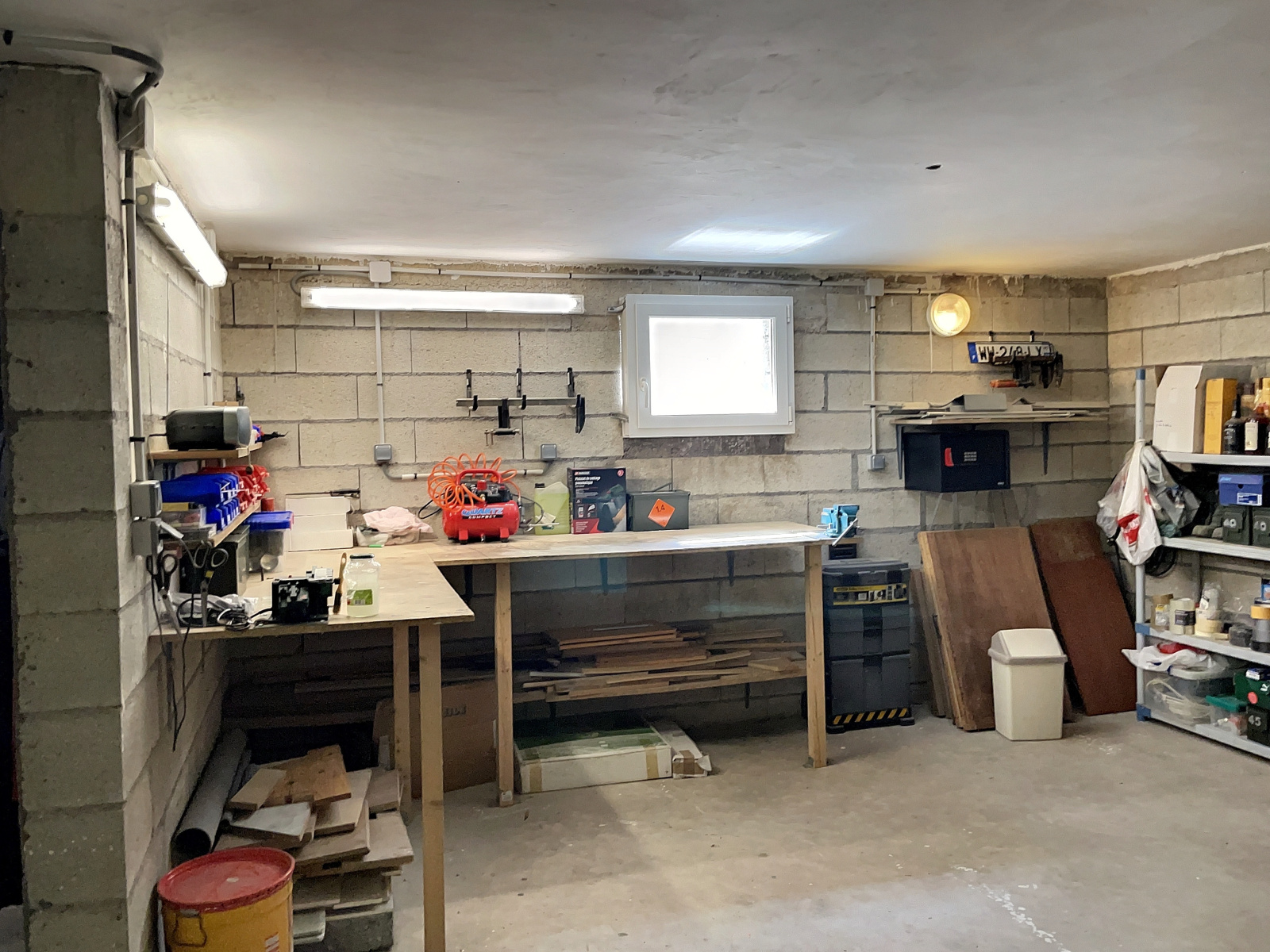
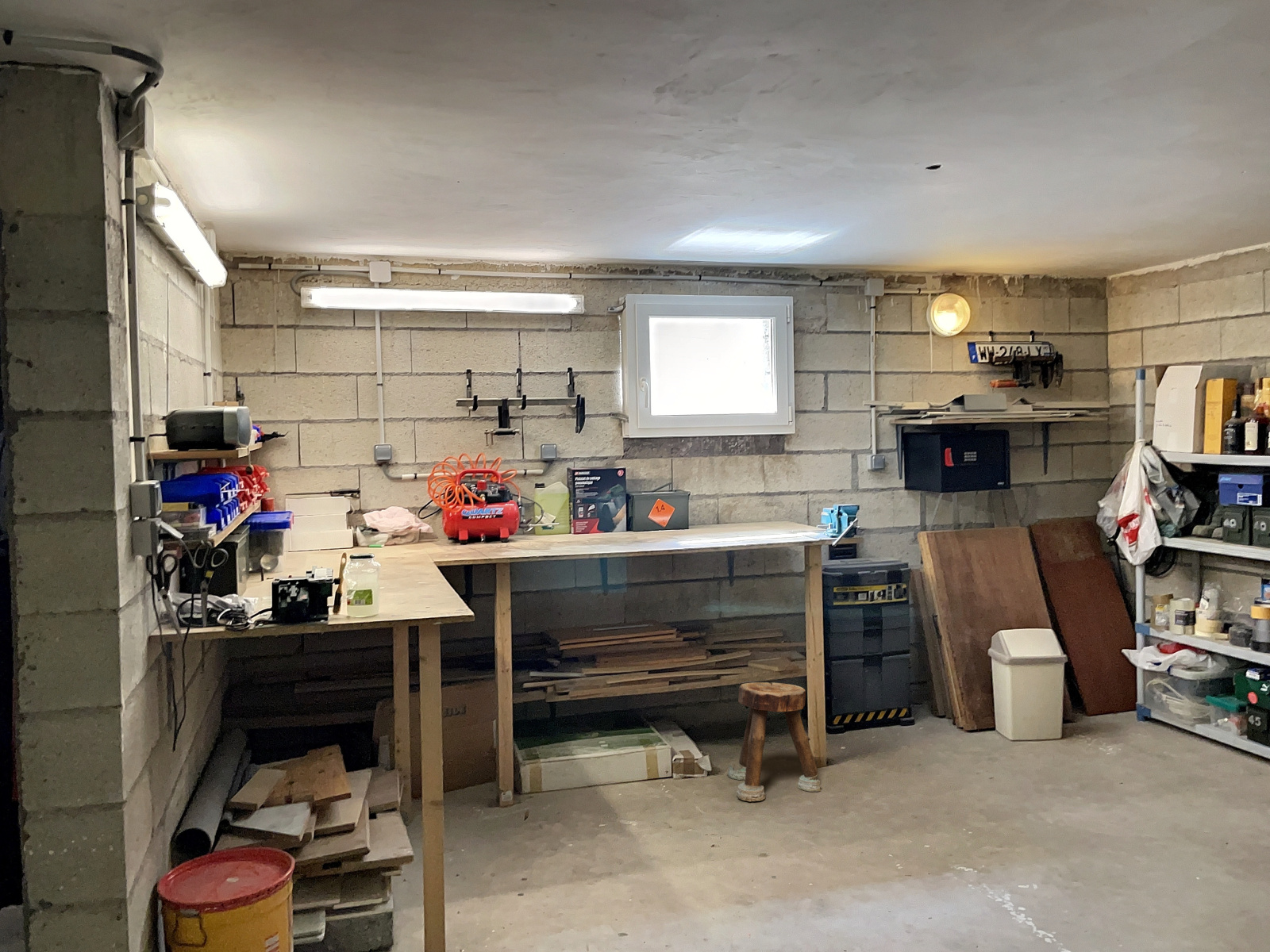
+ stool [726,681,822,802]
